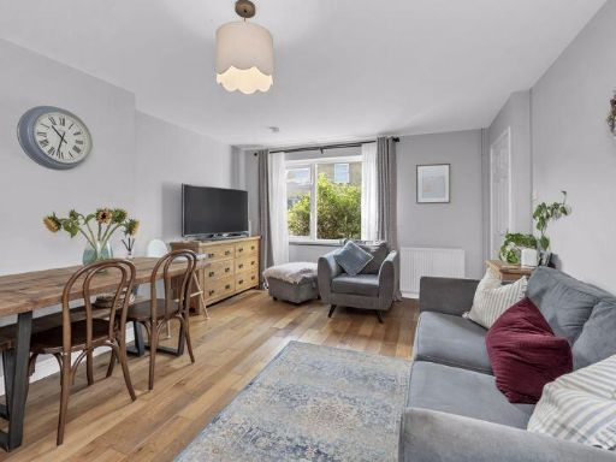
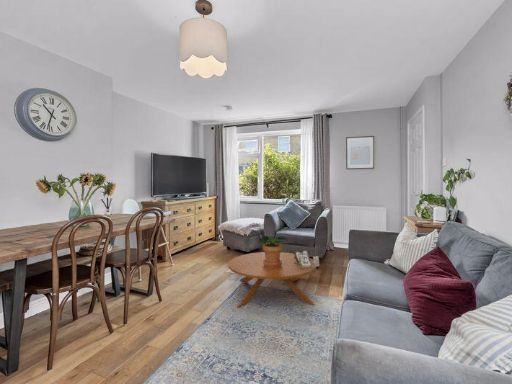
+ coffee table [227,251,317,308]
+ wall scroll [293,249,320,267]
+ potted plant [259,235,288,268]
